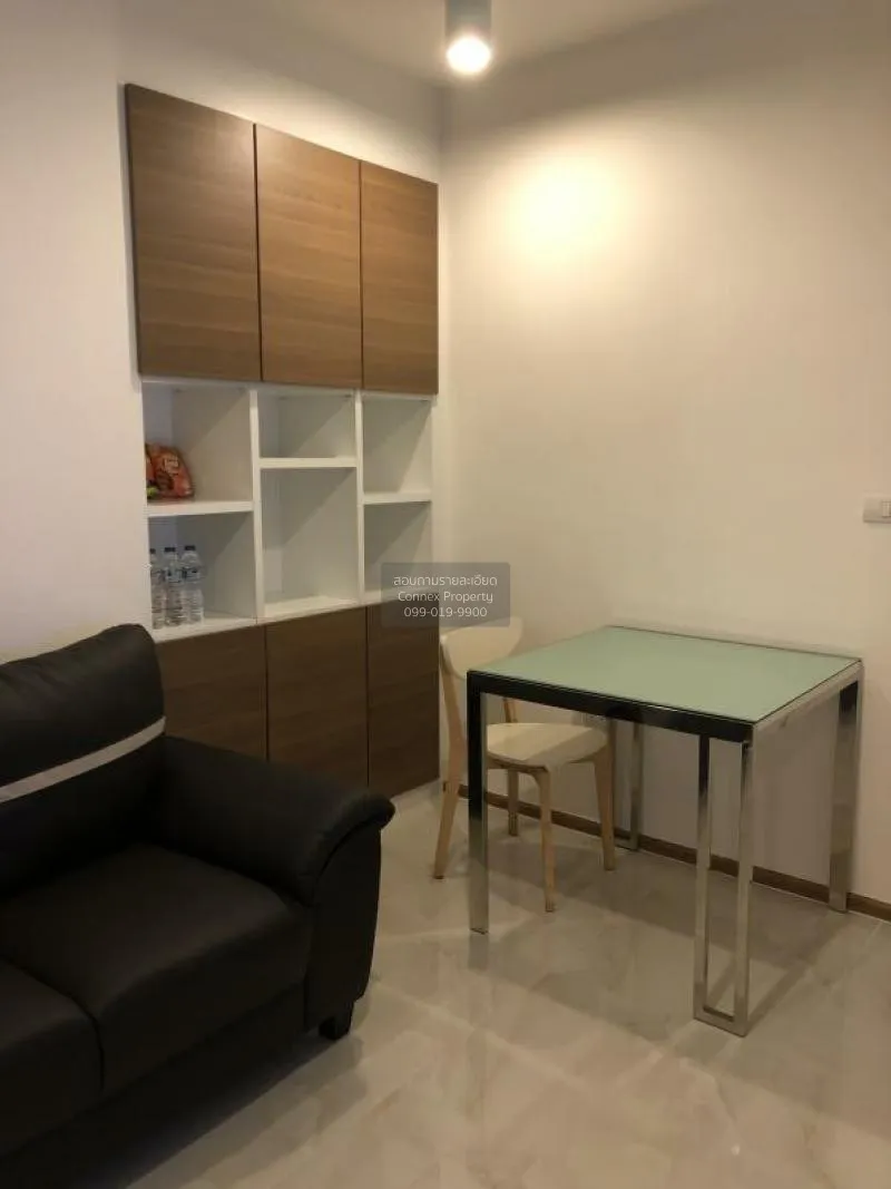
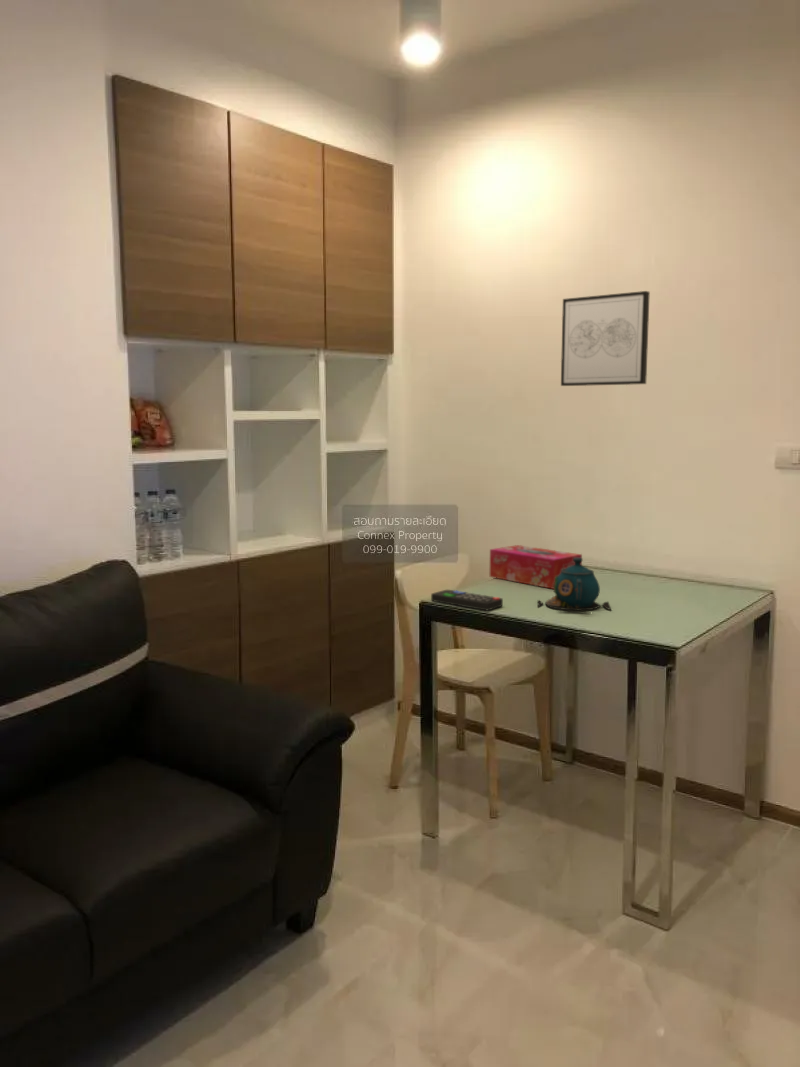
+ tissue box [489,544,583,590]
+ wall art [560,290,651,387]
+ remote control [430,589,504,611]
+ teapot [537,557,612,614]
